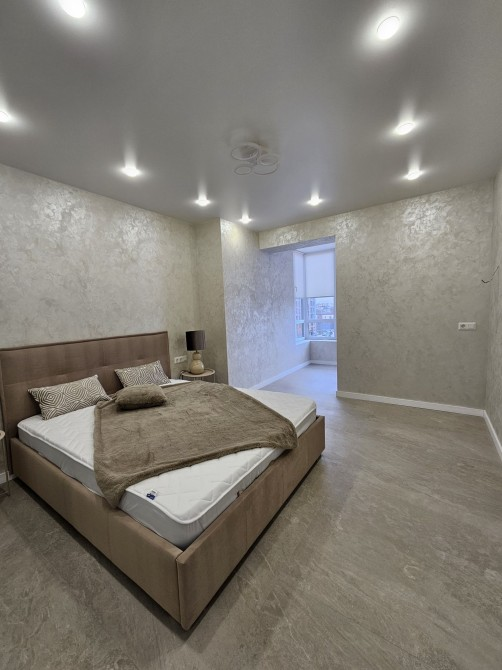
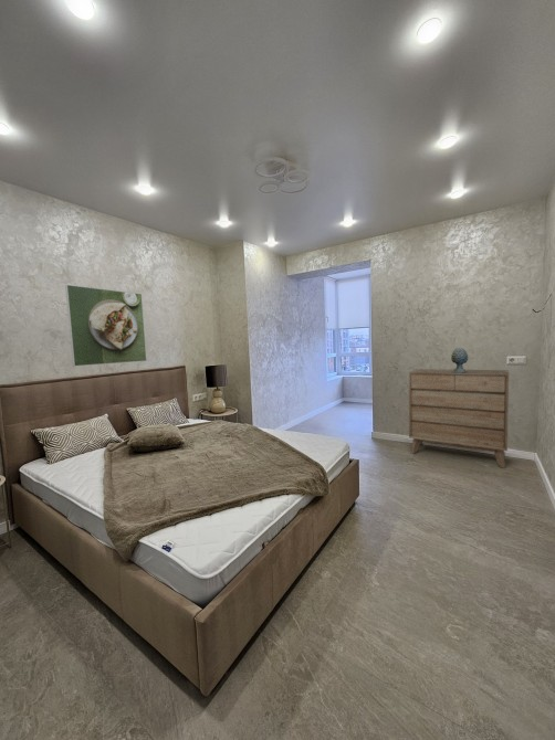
+ dresser [408,368,510,469]
+ decorative sculpture [450,346,469,373]
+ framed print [64,284,148,368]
